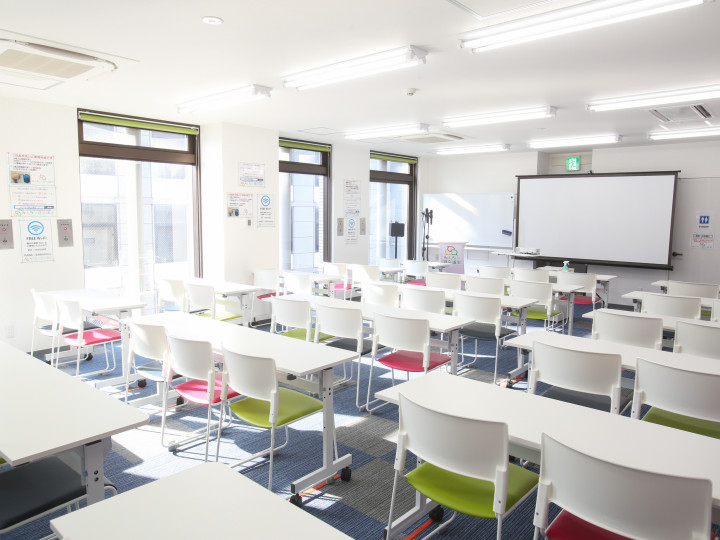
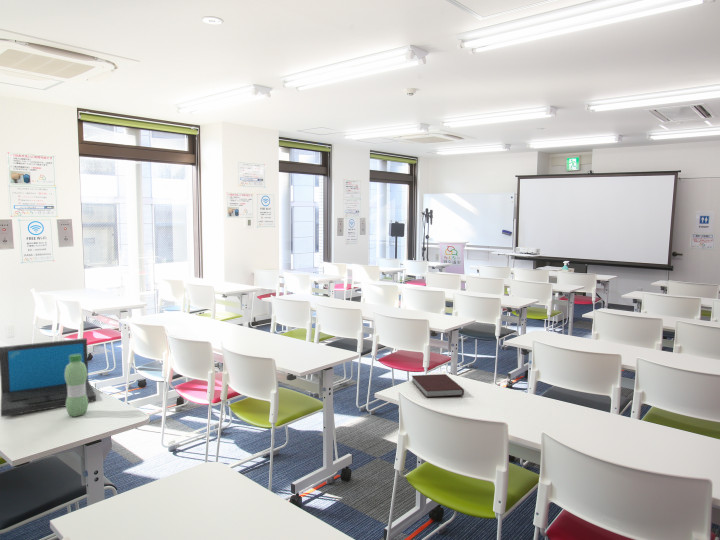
+ notebook [411,373,465,398]
+ water bottle [65,354,89,418]
+ laptop [0,337,97,418]
